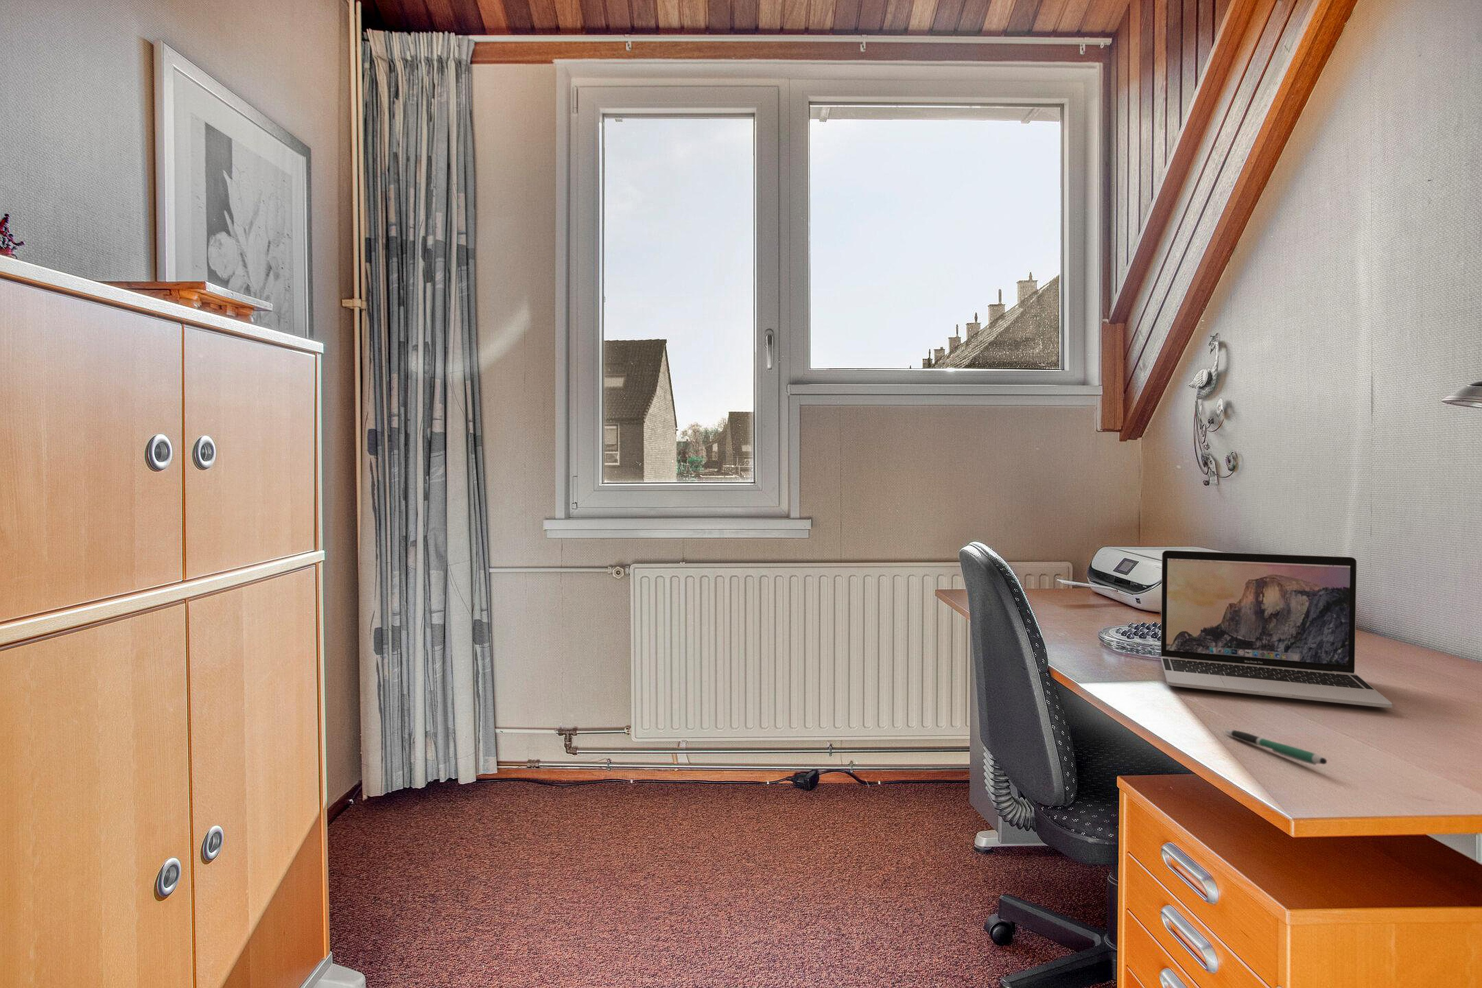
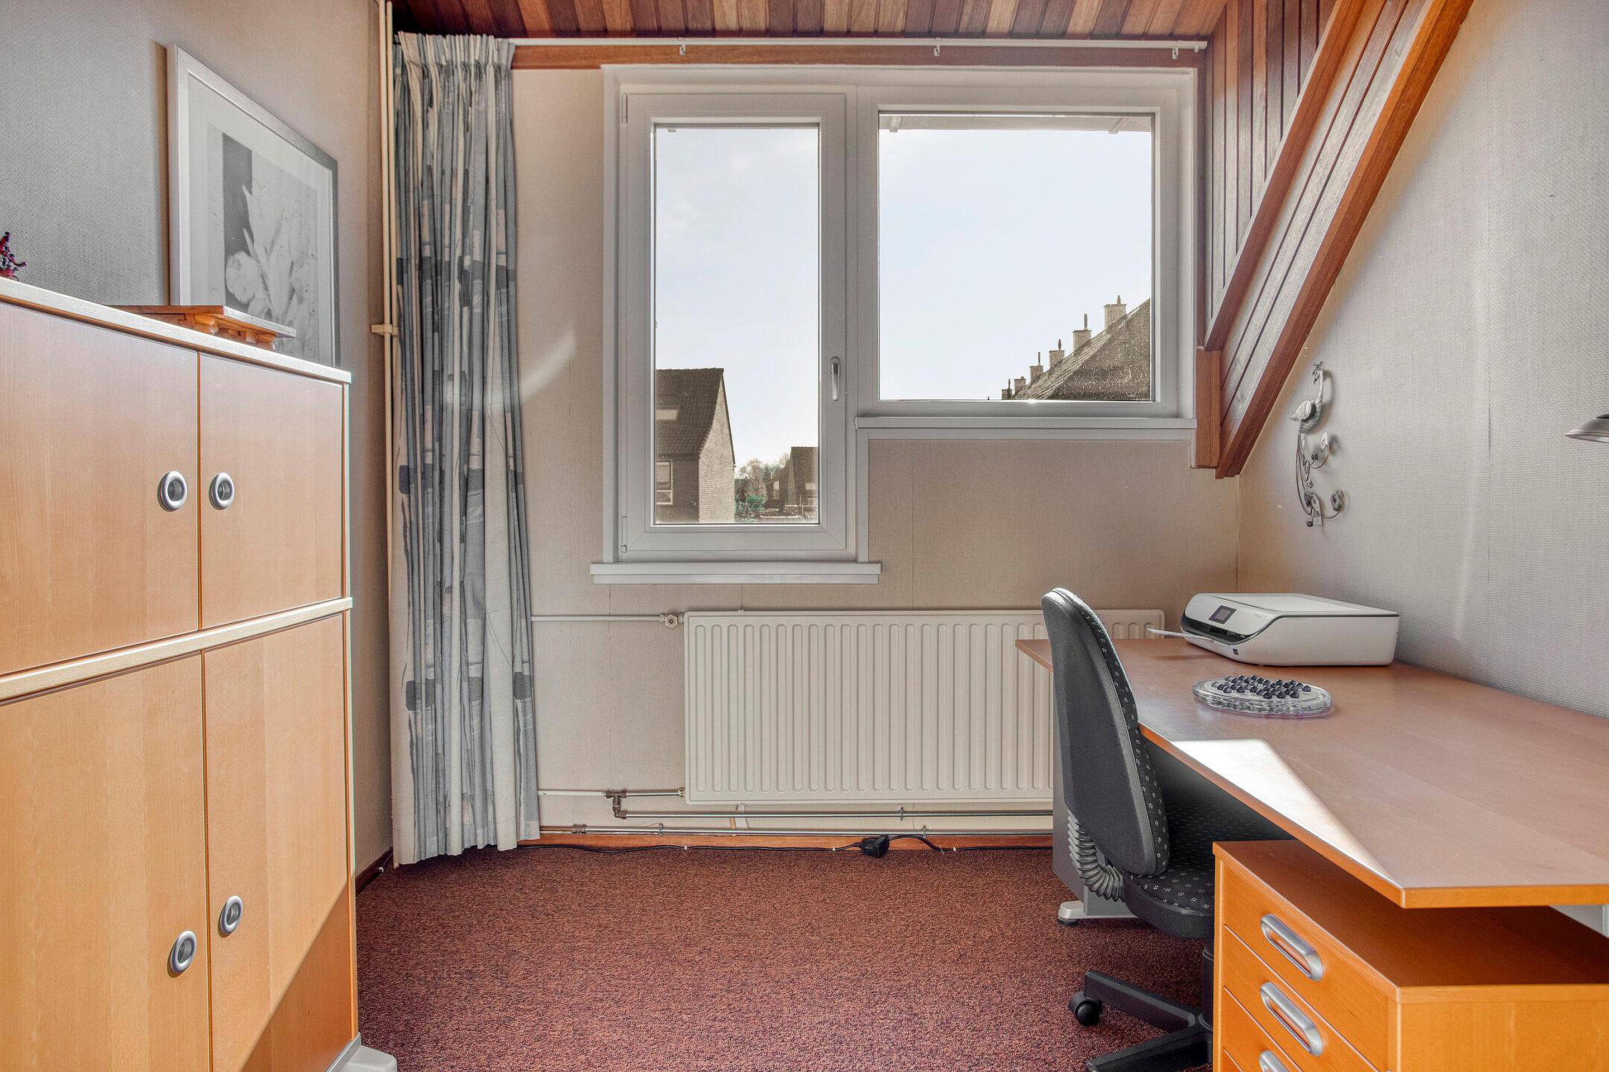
- laptop [1160,549,1393,708]
- pen [1224,729,1328,765]
